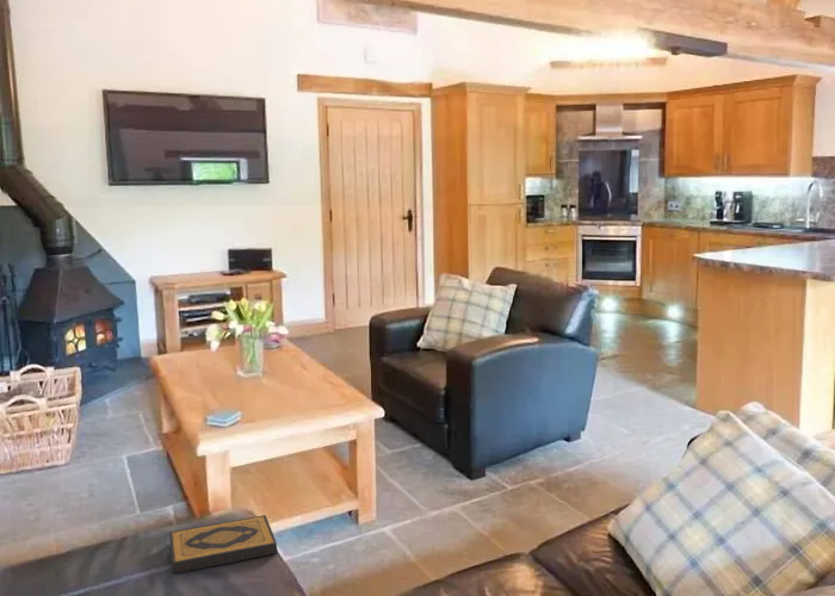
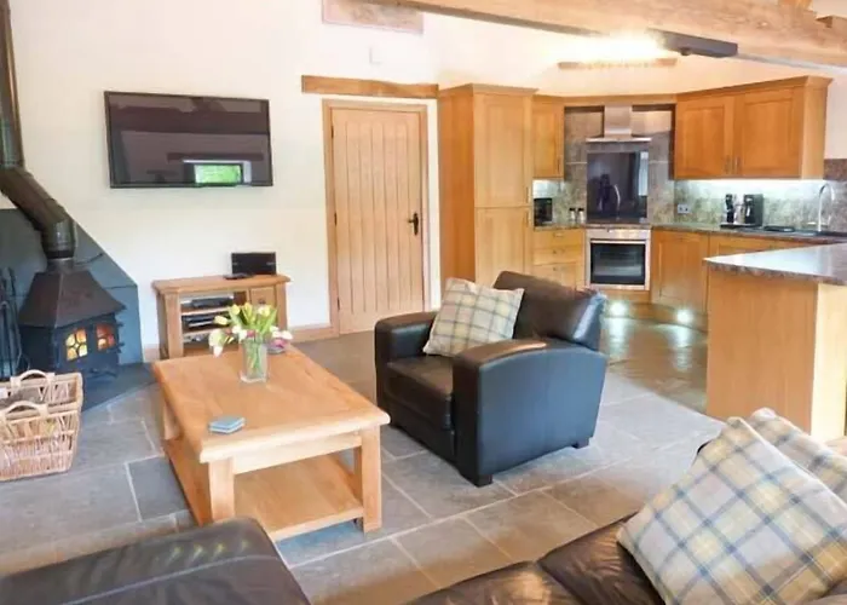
- hardback book [168,514,278,575]
